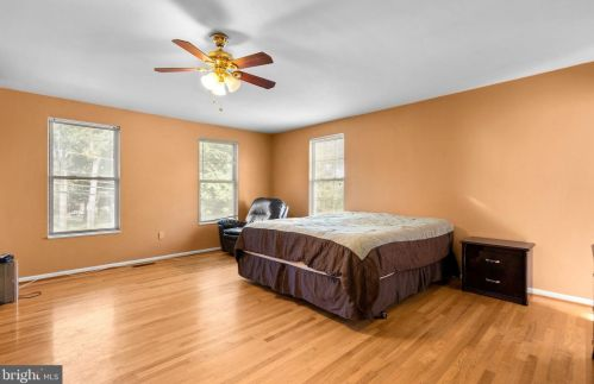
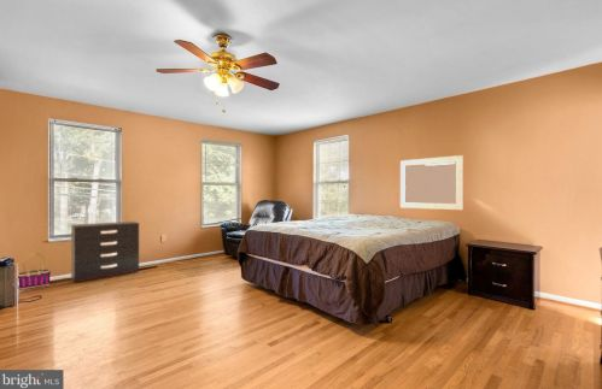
+ home mirror [399,154,464,211]
+ dresser [70,220,140,283]
+ basket [17,252,52,290]
